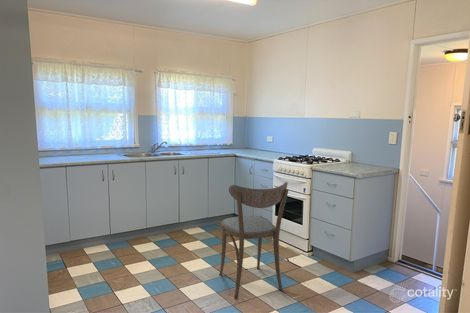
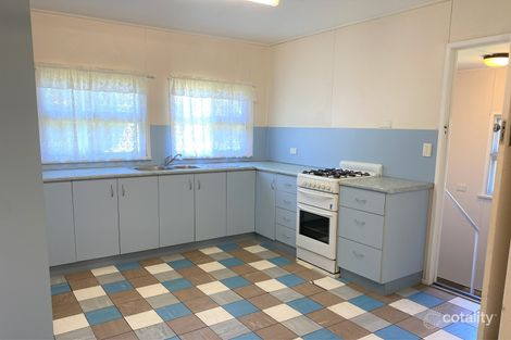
- dining chair [218,181,289,300]
